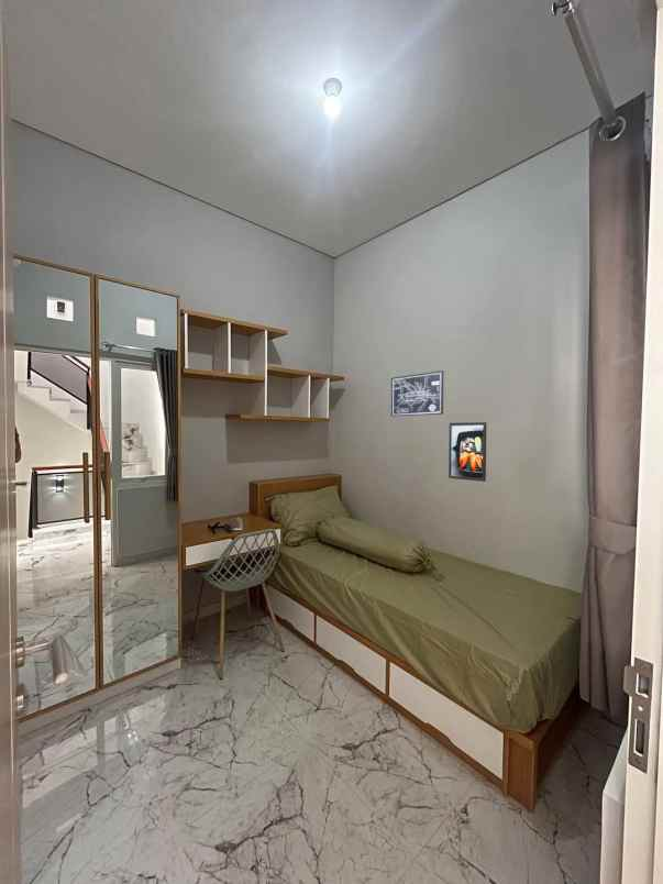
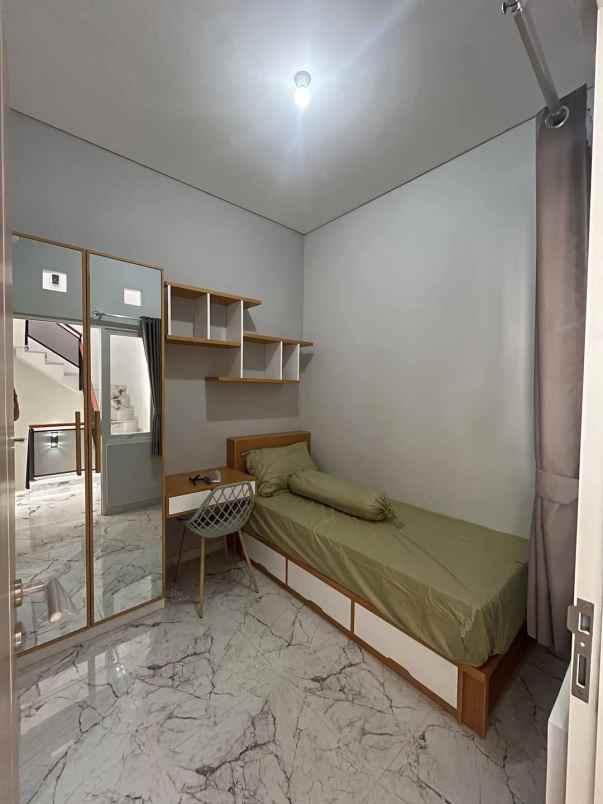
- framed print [447,421,488,483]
- wall art [390,369,444,418]
